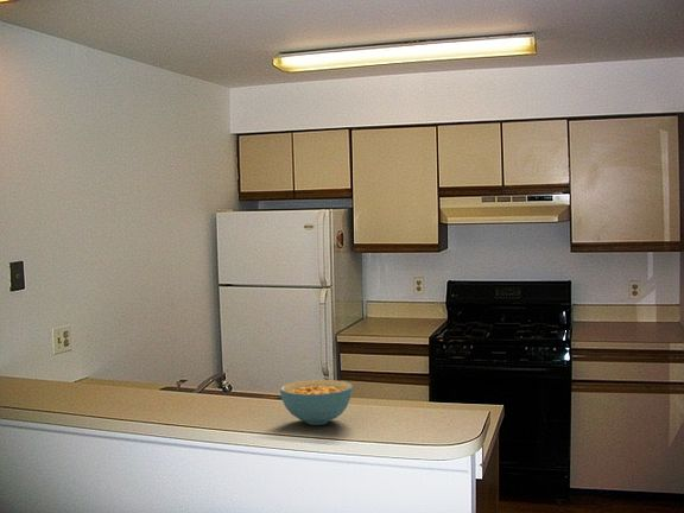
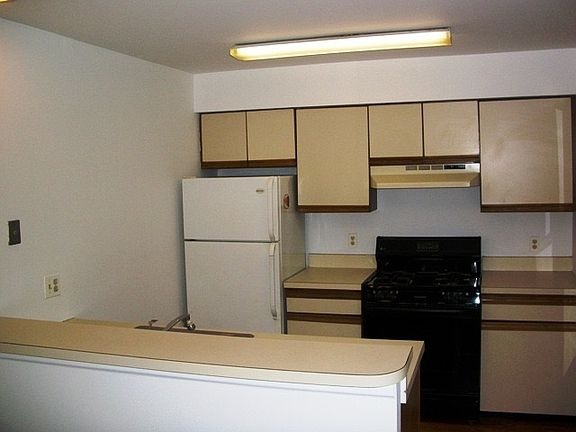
- cereal bowl [279,379,354,426]
